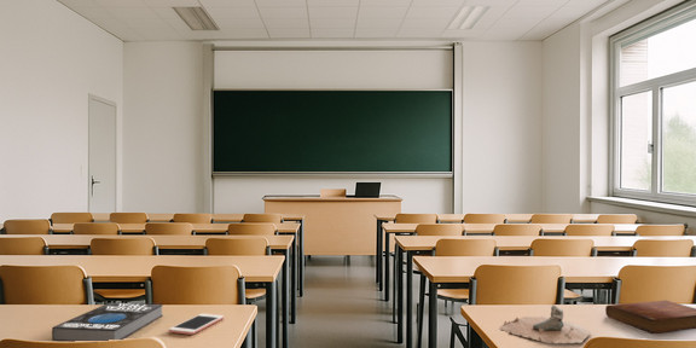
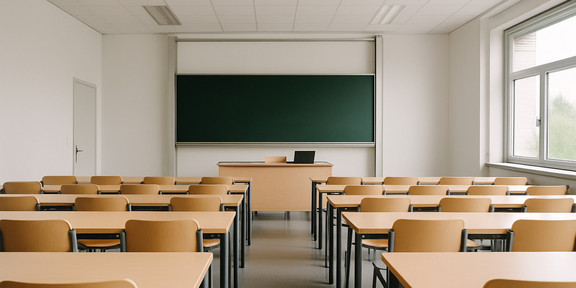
- bible [604,300,696,335]
- shoe [499,304,591,346]
- cell phone [168,313,225,336]
- book [51,302,164,343]
